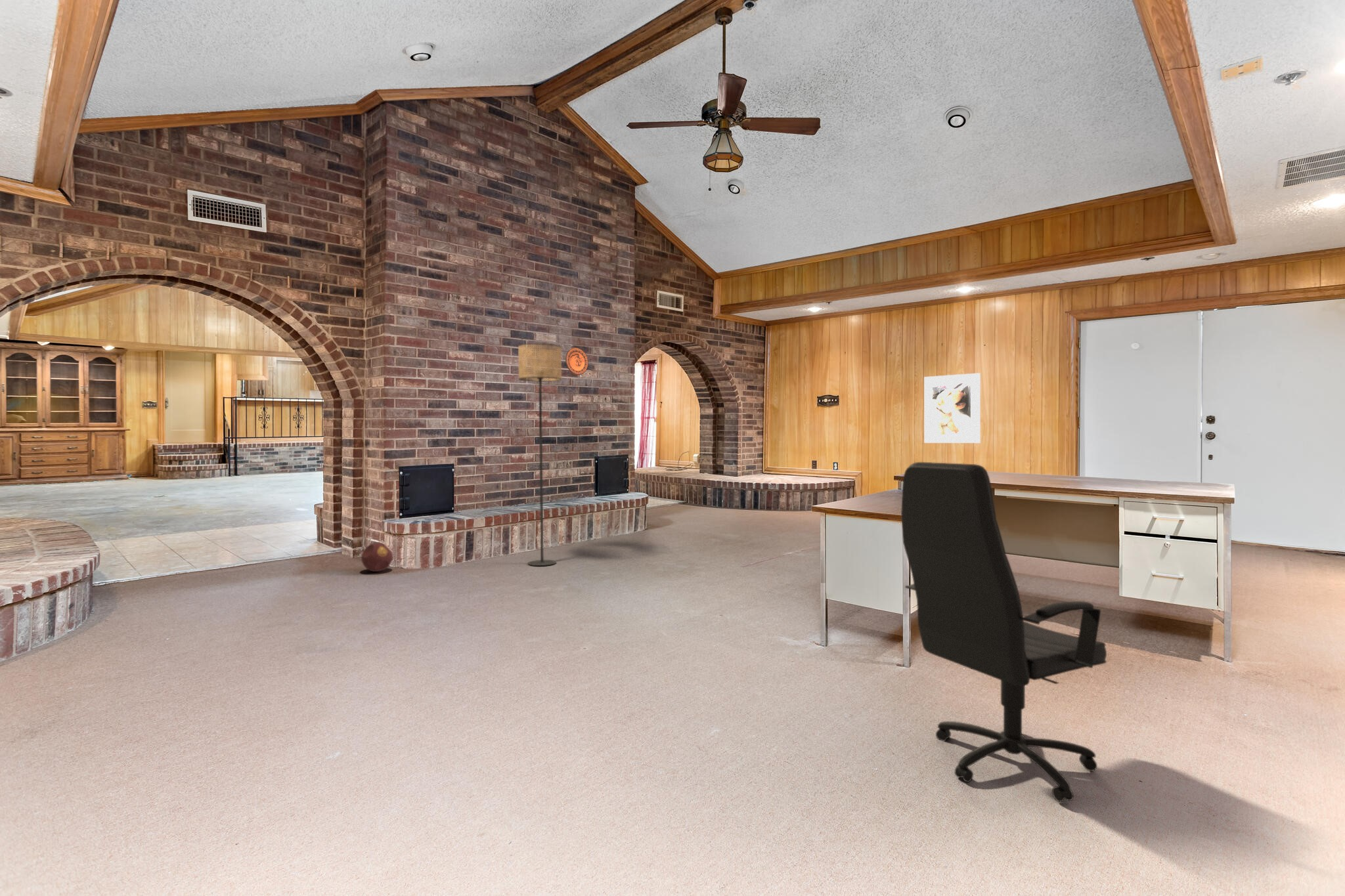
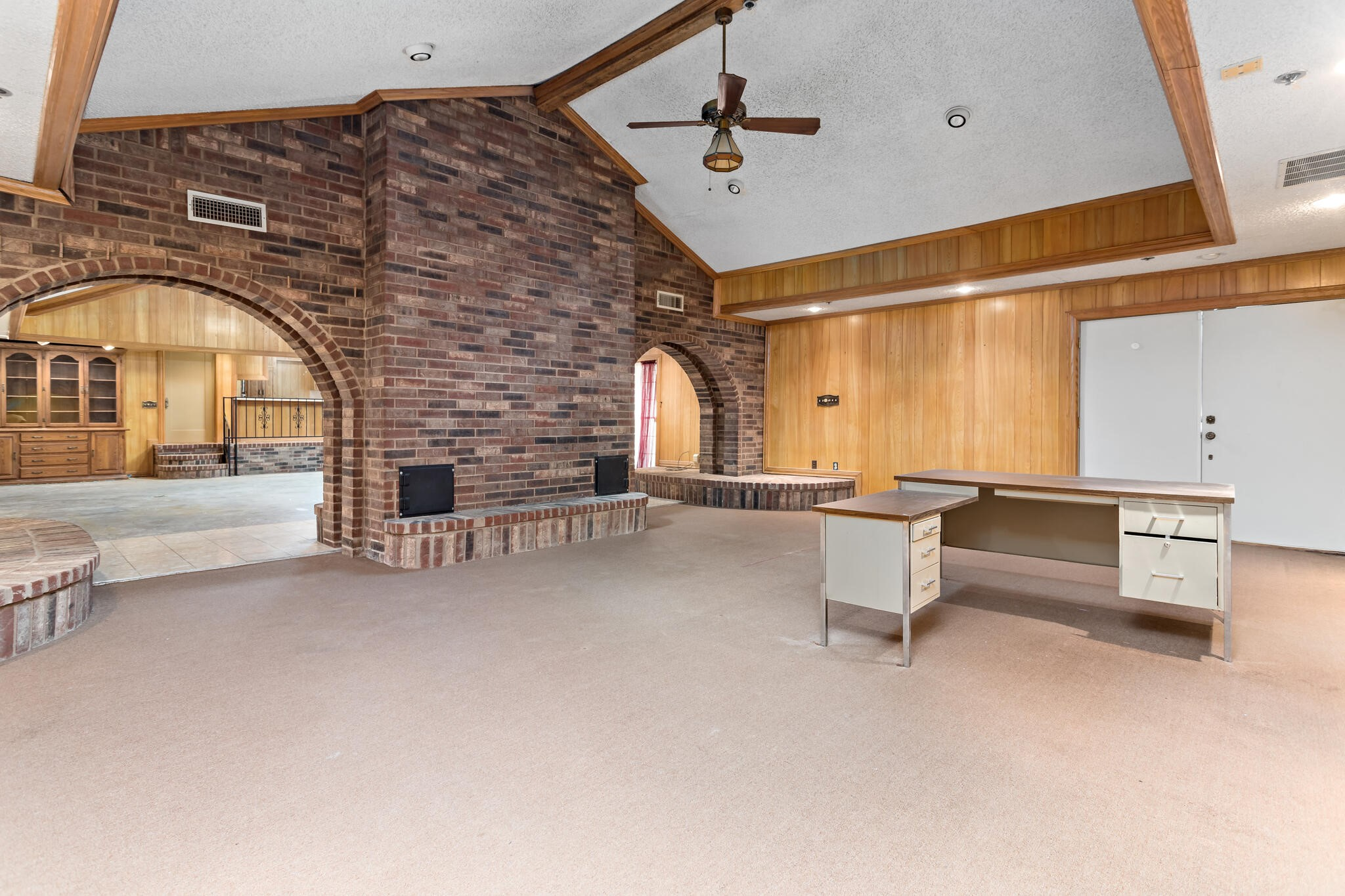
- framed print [923,372,981,444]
- floor lamp [518,343,562,566]
- office chair [900,461,1107,803]
- decorative plate [565,347,589,375]
- decorative ball [361,542,393,572]
